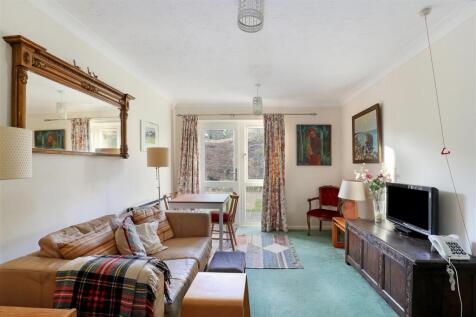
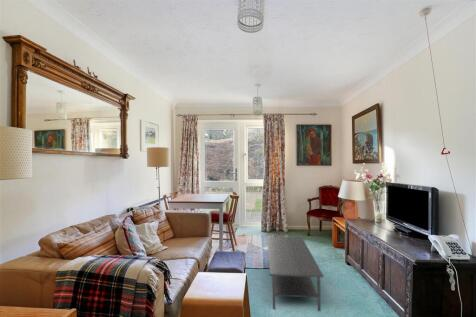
+ coffee table [266,235,324,312]
